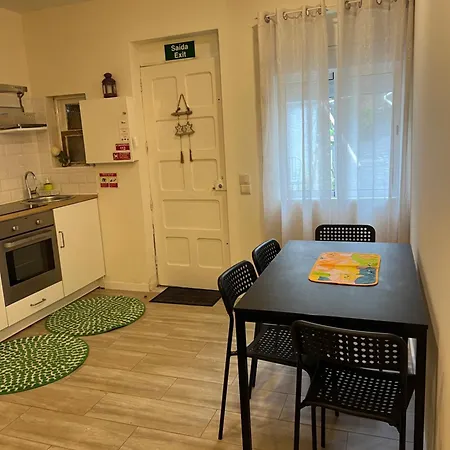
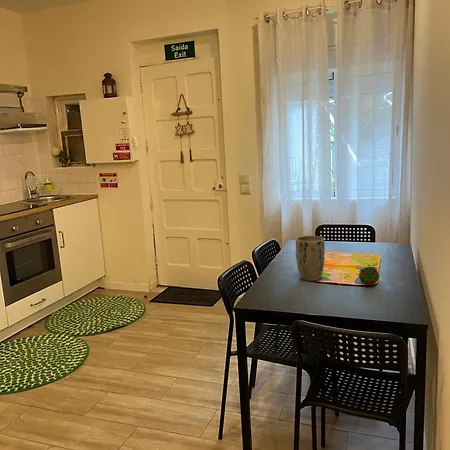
+ fruit [357,266,380,286]
+ plant pot [295,235,326,282]
